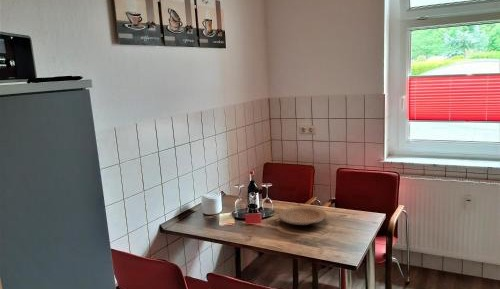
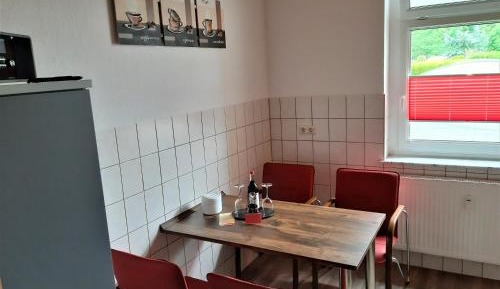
- plate [277,206,328,226]
